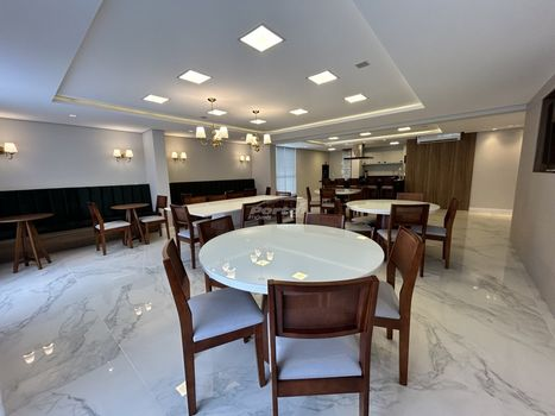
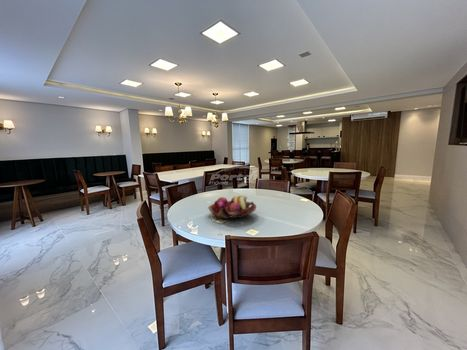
+ fruit basket [207,194,257,221]
